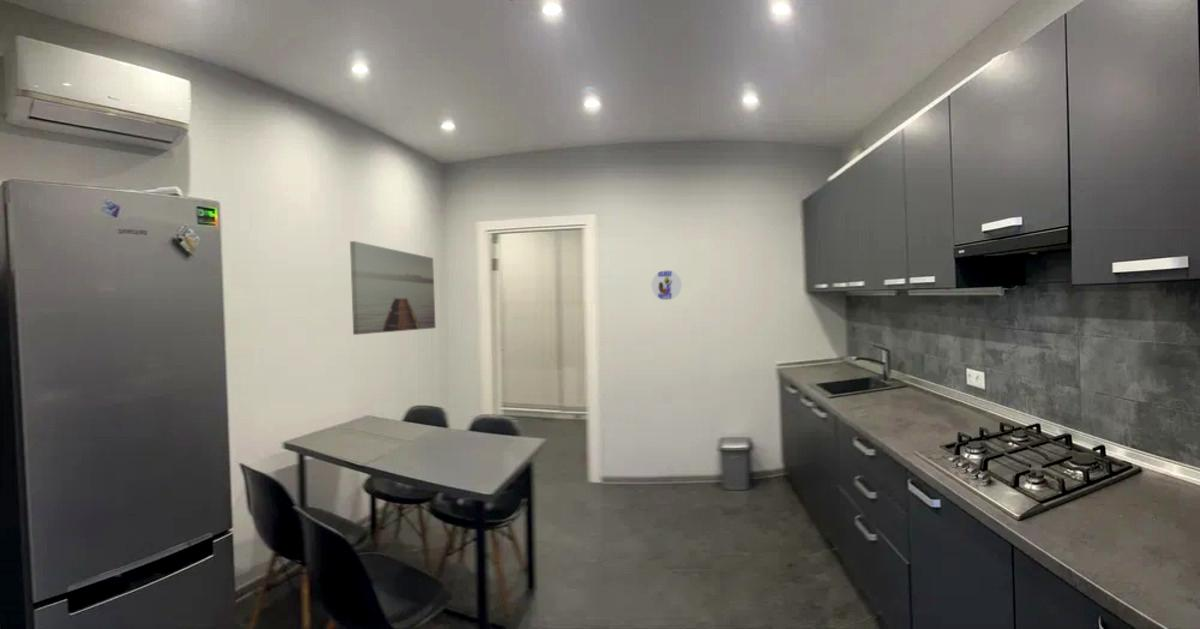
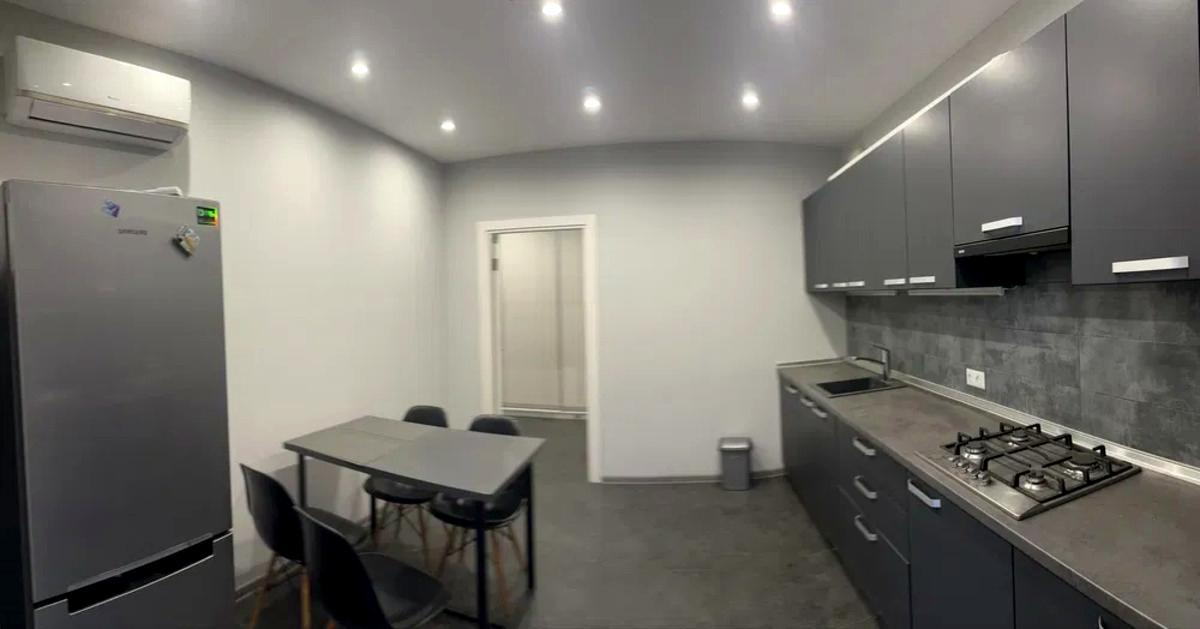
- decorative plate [650,269,683,301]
- wall art [349,240,436,336]
